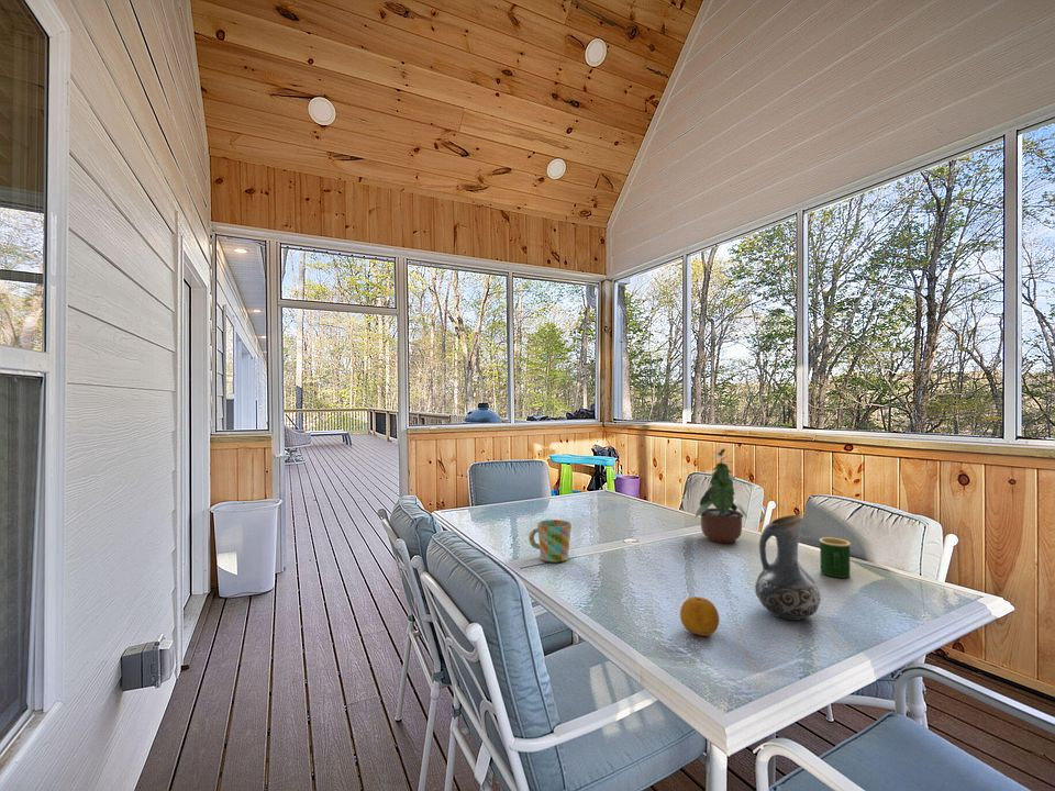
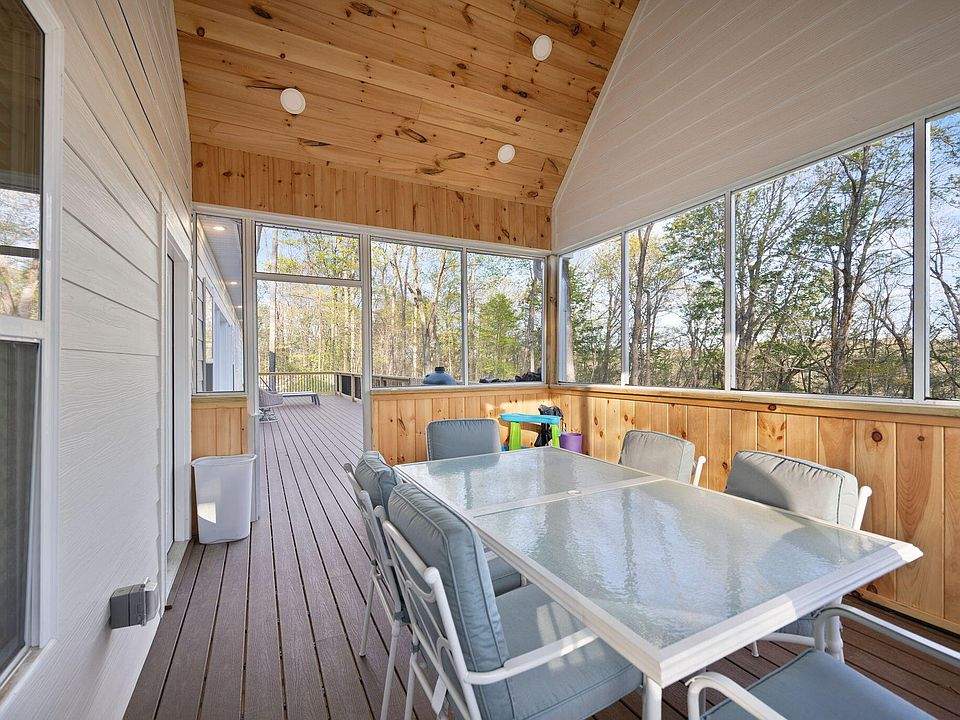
- fruit [679,595,720,637]
- mug [819,536,852,579]
- potted plant [693,448,749,544]
- mug [528,519,573,564]
- pitcher [754,514,822,622]
